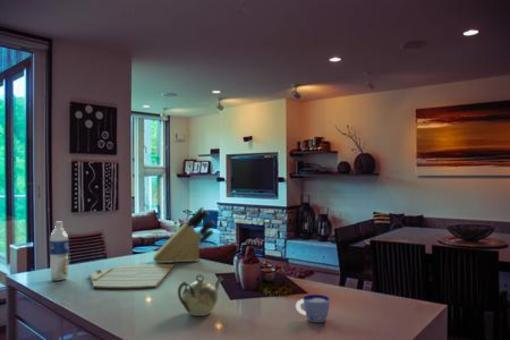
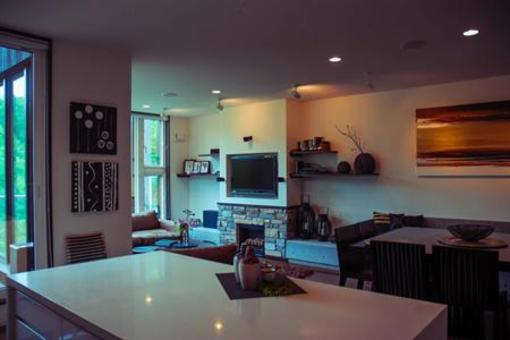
- cutting board [88,263,176,290]
- water bottle [49,221,69,282]
- cup [295,293,331,324]
- knife block [152,206,216,264]
- teapot [177,274,225,317]
